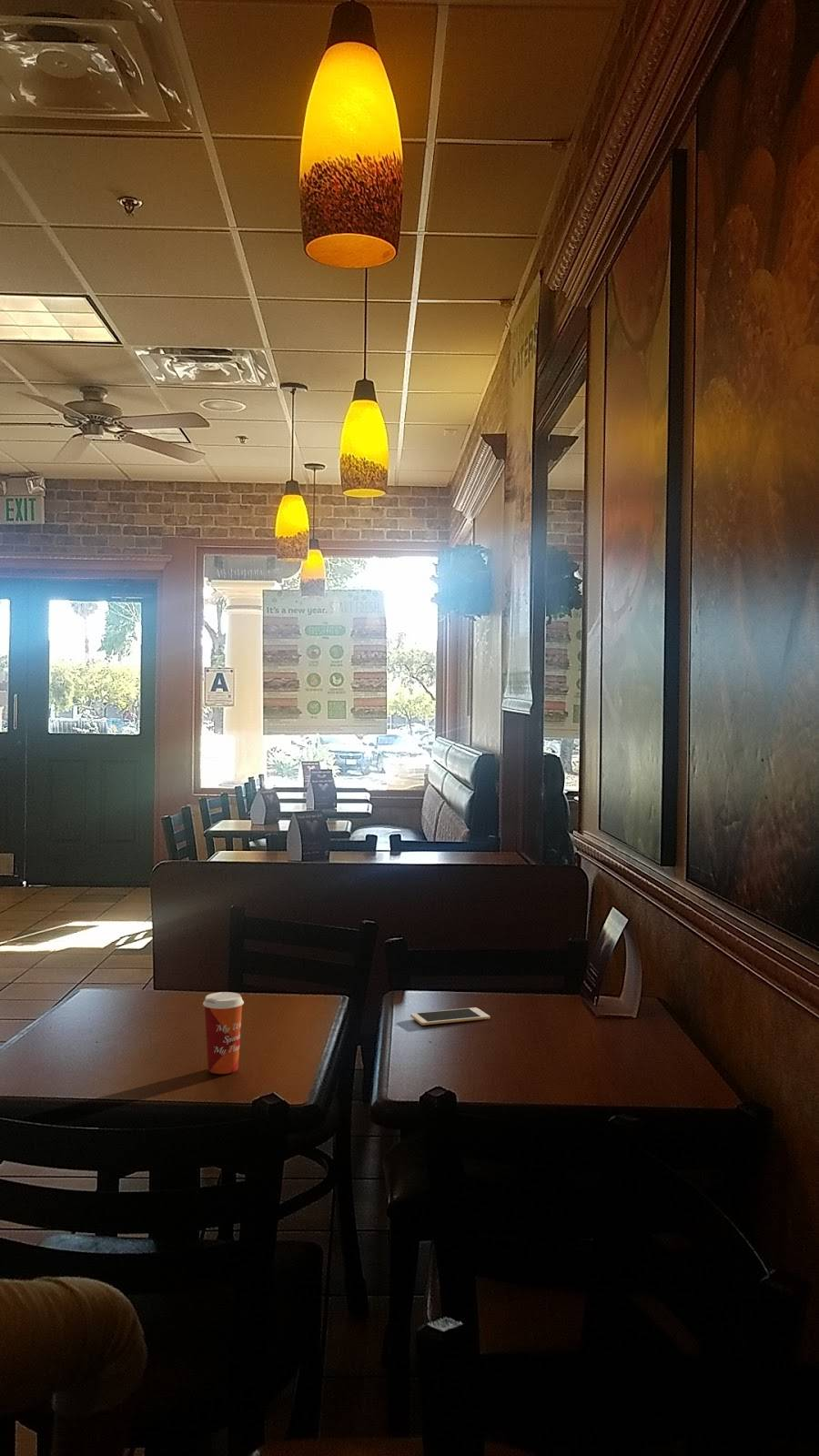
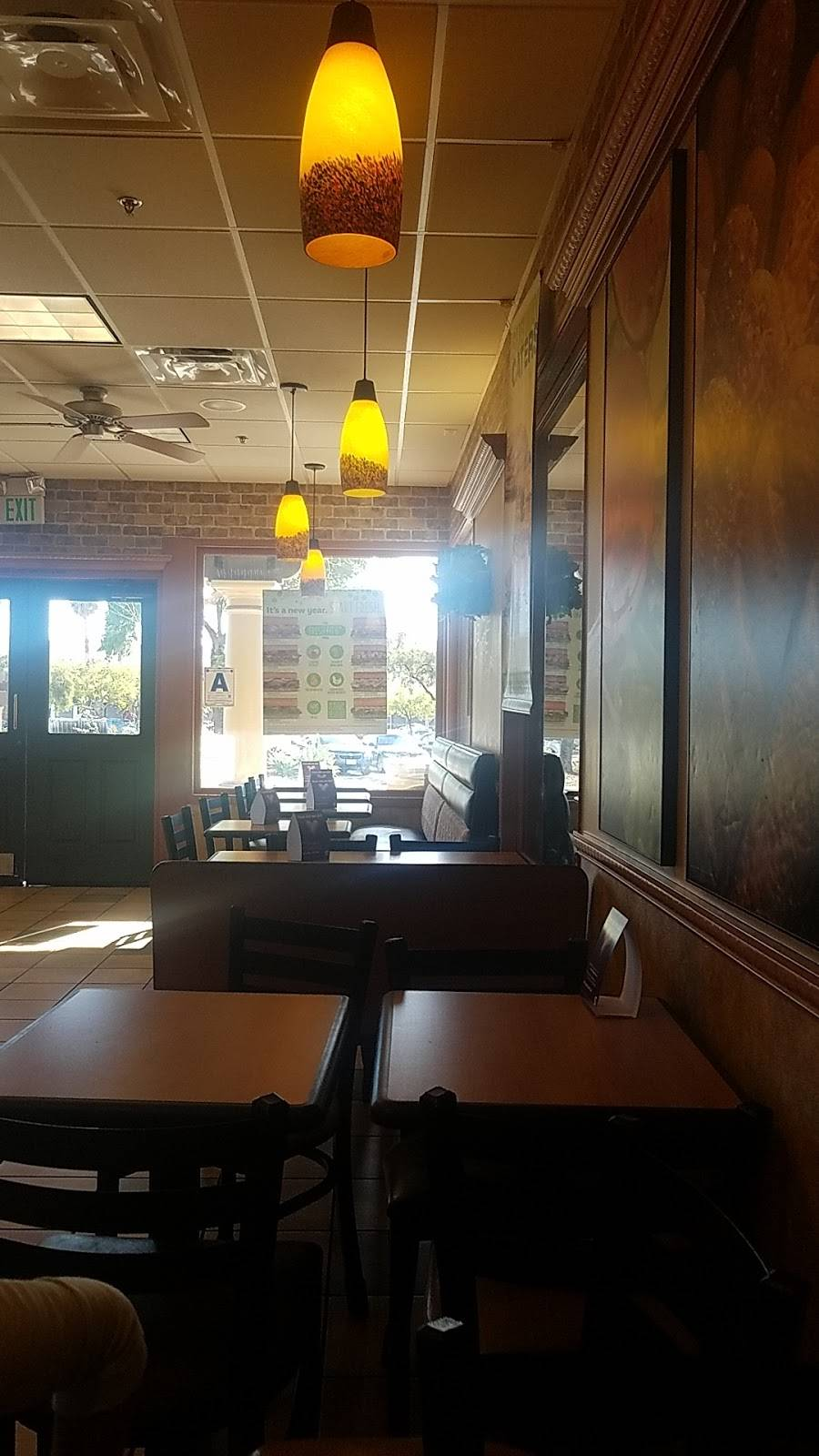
- paper cup [202,991,245,1075]
- cell phone [410,1006,490,1026]
